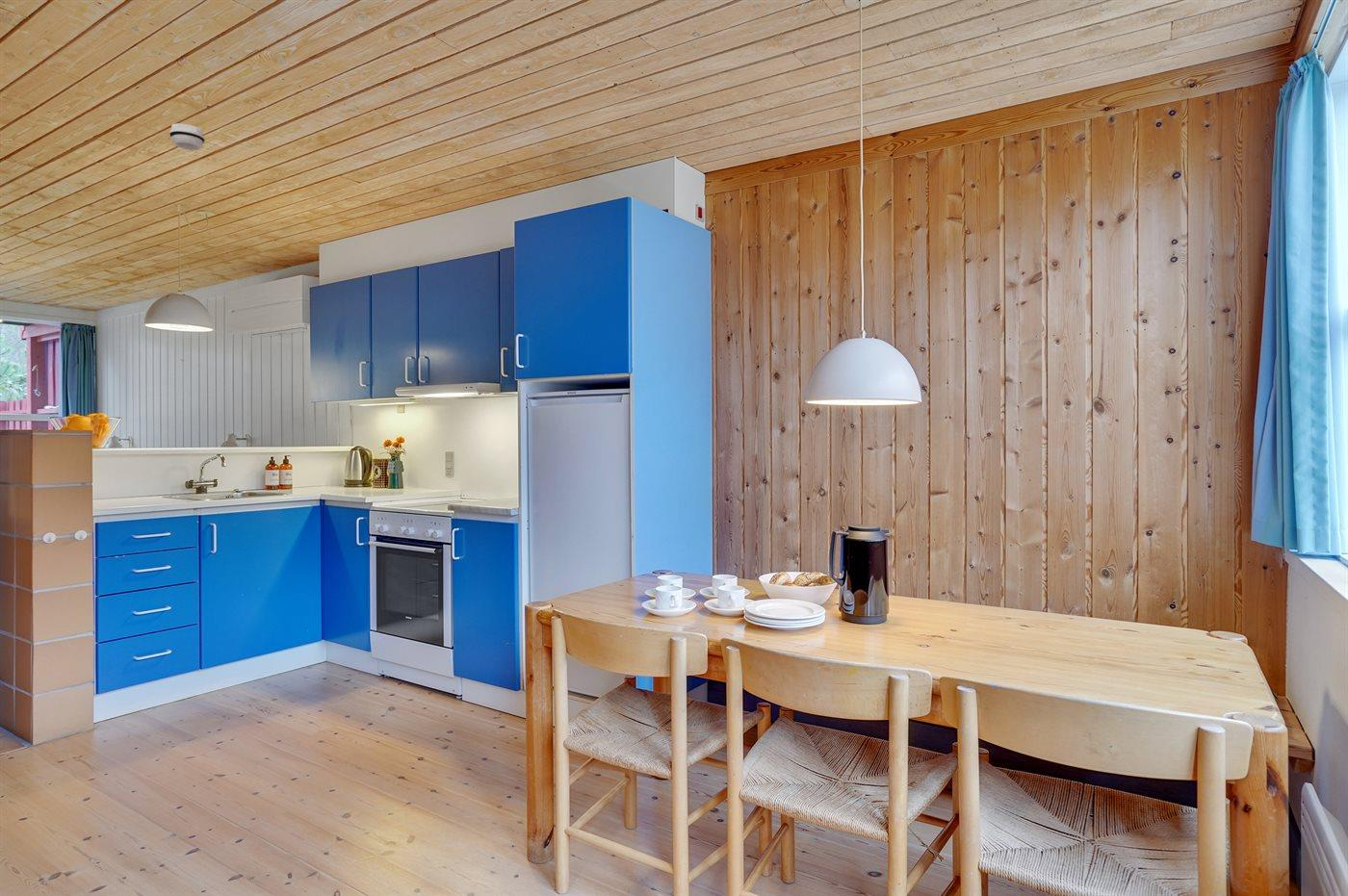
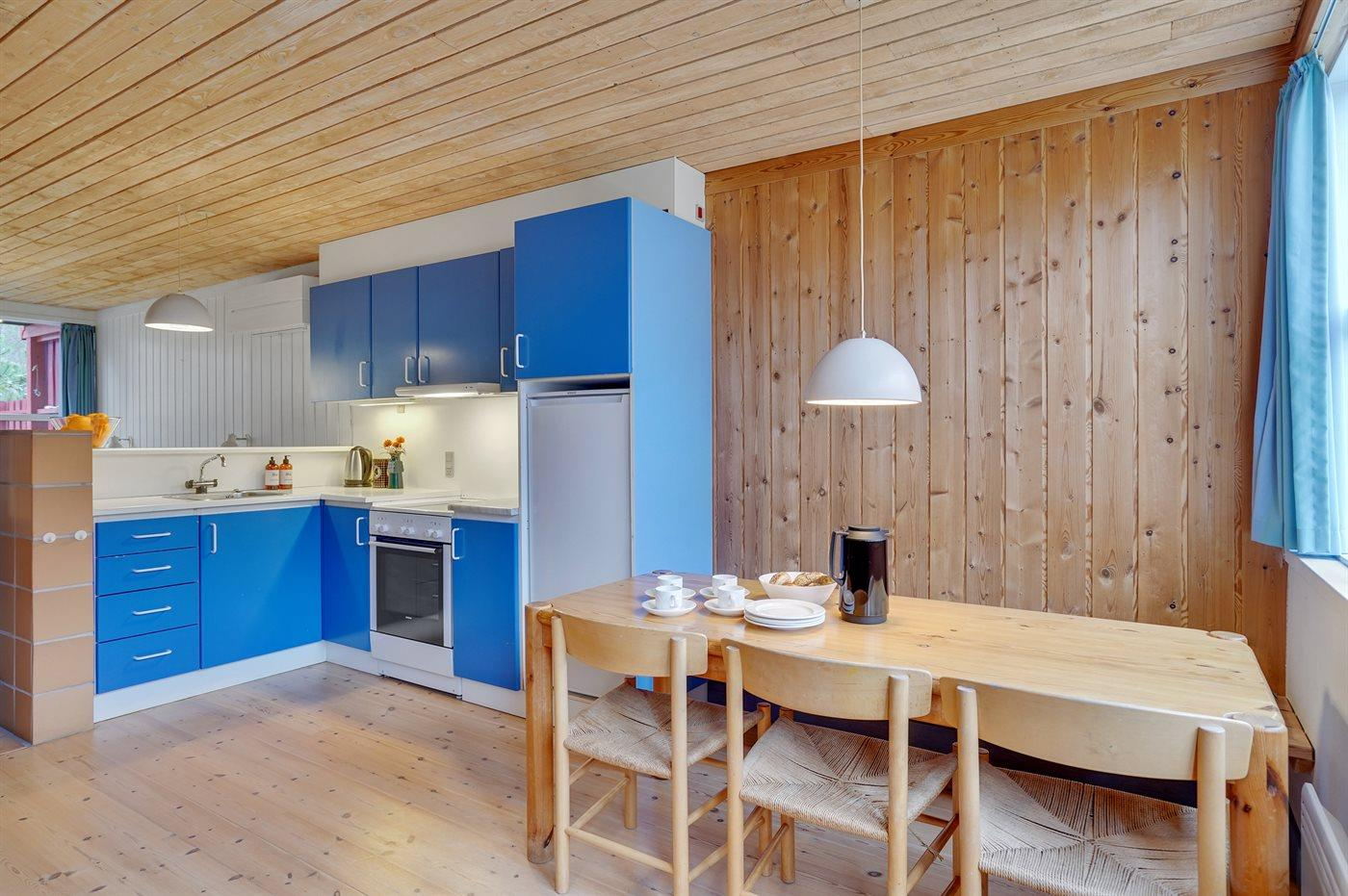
- smoke detector [169,122,206,151]
